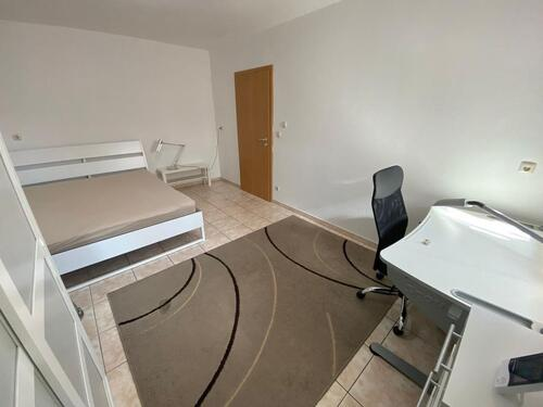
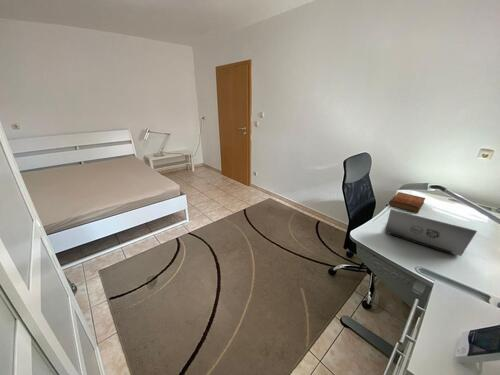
+ bible [388,191,426,214]
+ laptop [384,208,478,257]
